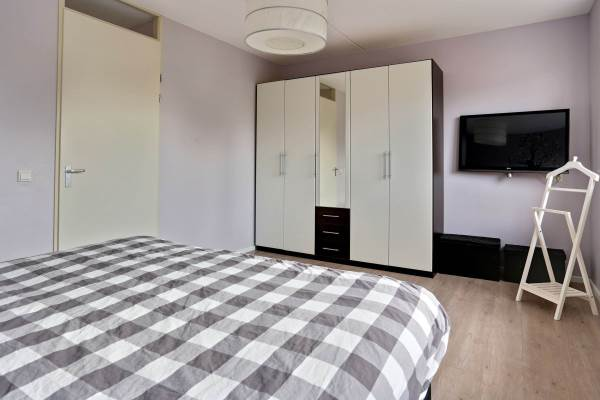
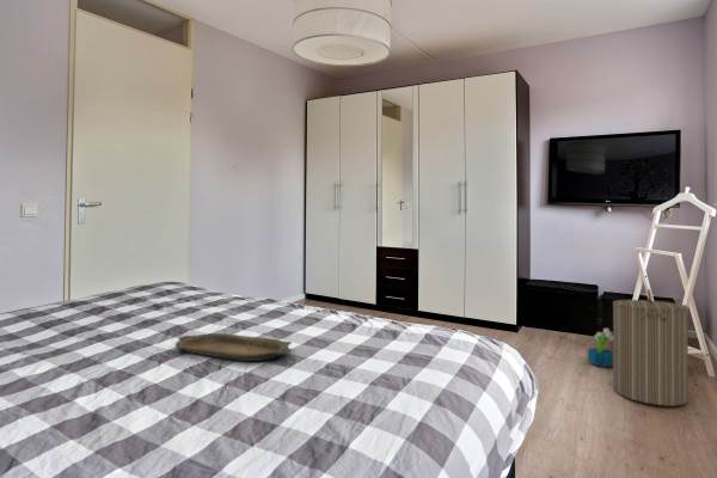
+ serving tray [174,332,293,362]
+ decorative plant [587,327,613,368]
+ laundry hamper [612,288,690,407]
